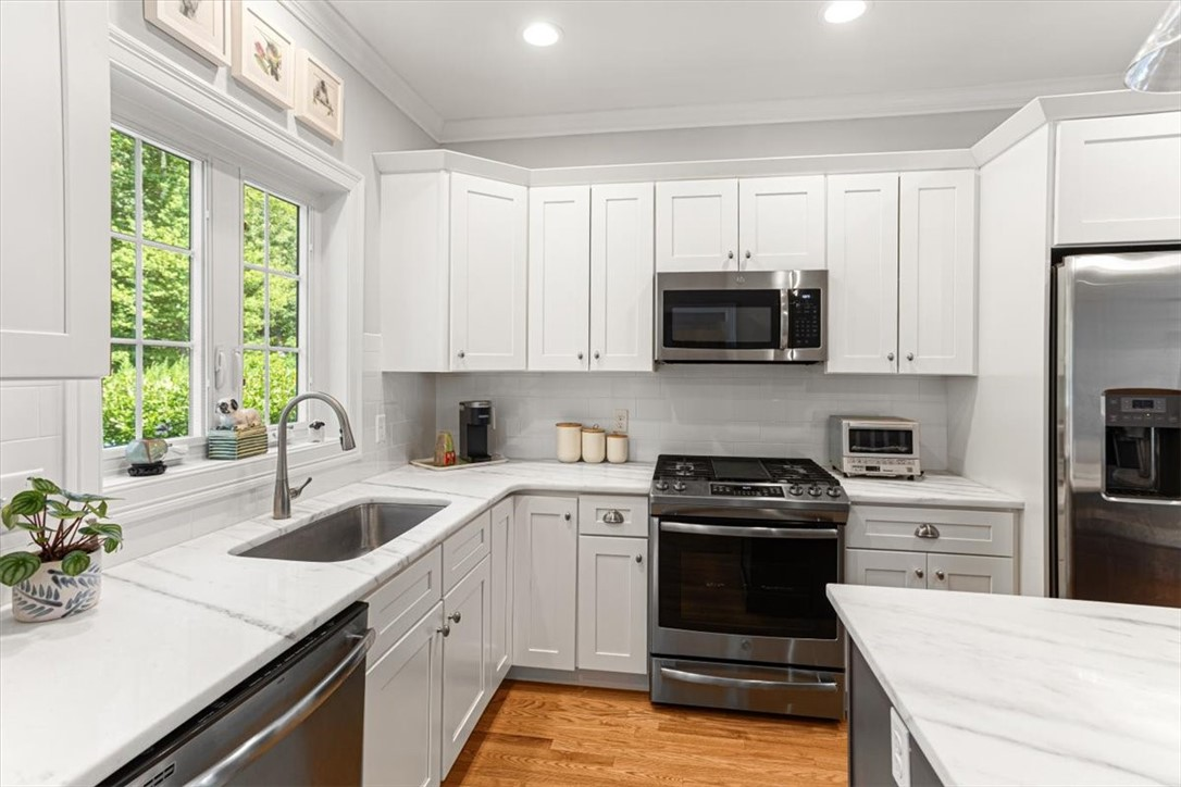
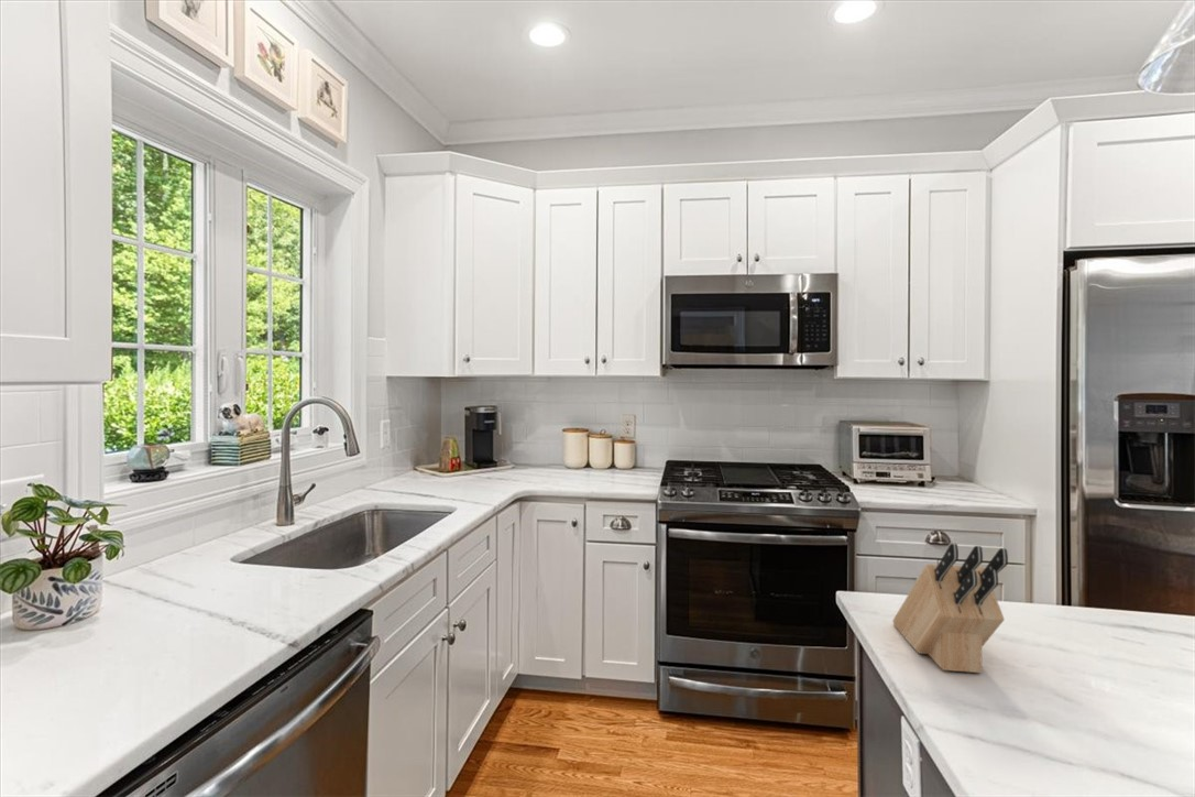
+ knife block [891,543,1009,674]
